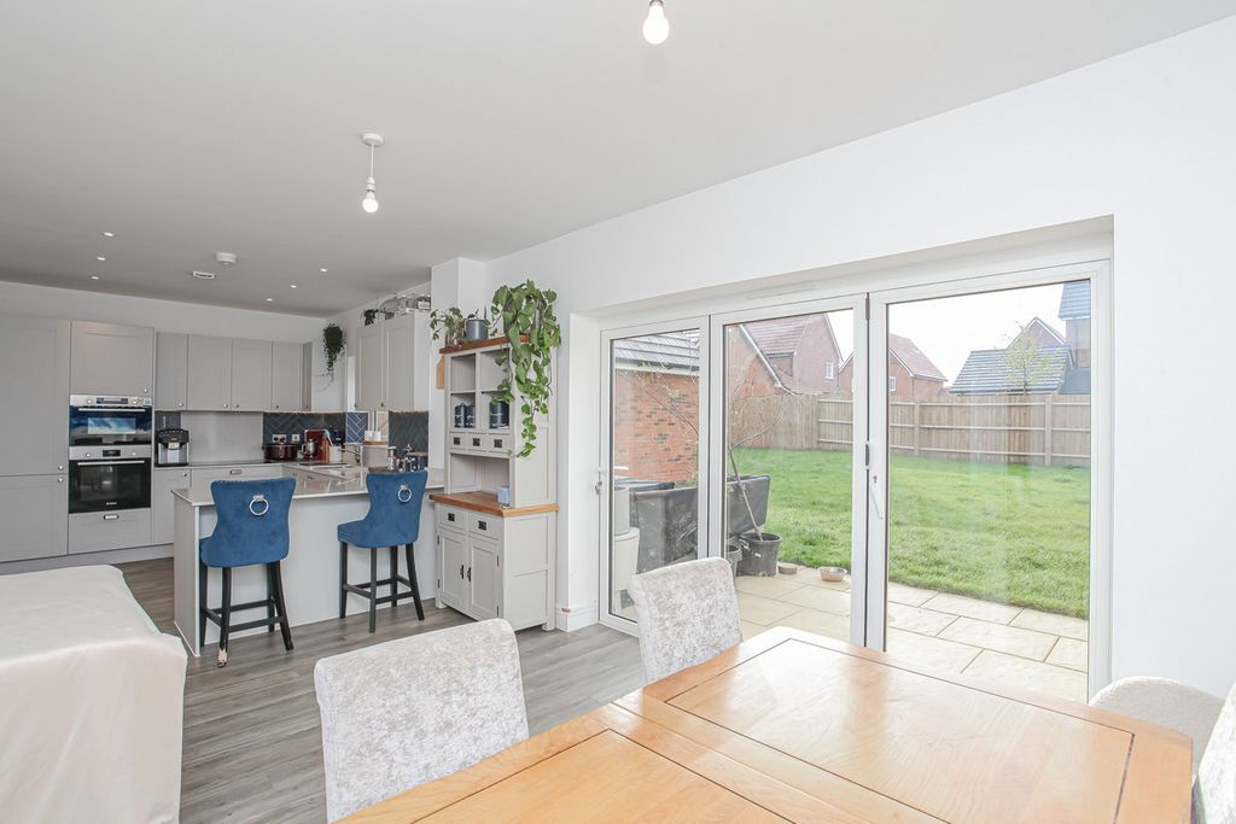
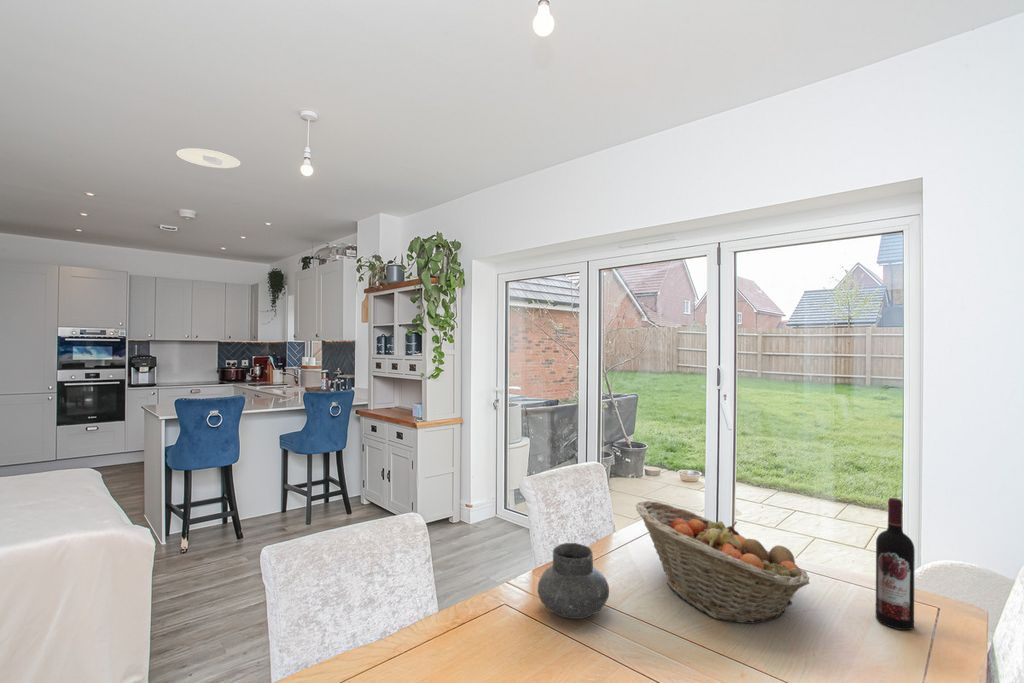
+ vase [537,542,610,620]
+ recessed light [176,147,241,169]
+ wine bottle [875,497,916,631]
+ fruit basket [635,500,811,625]
